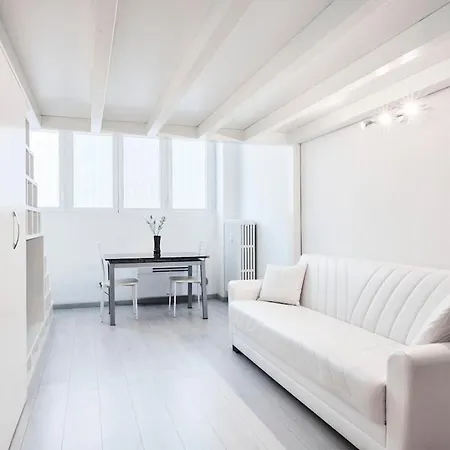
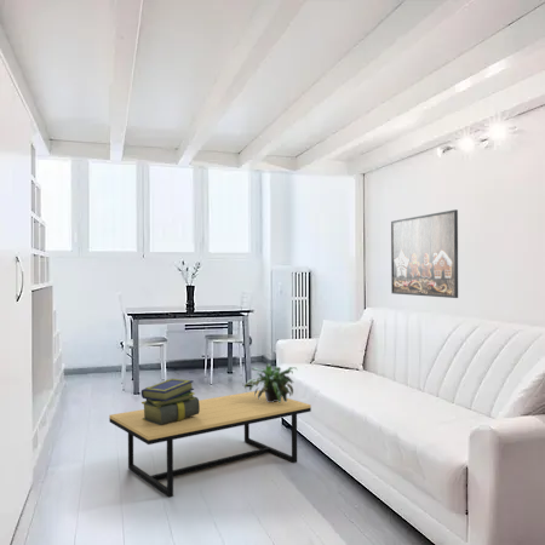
+ potted plant [243,362,298,402]
+ coffee table [108,390,312,498]
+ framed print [390,208,459,299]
+ stack of books [140,378,200,425]
